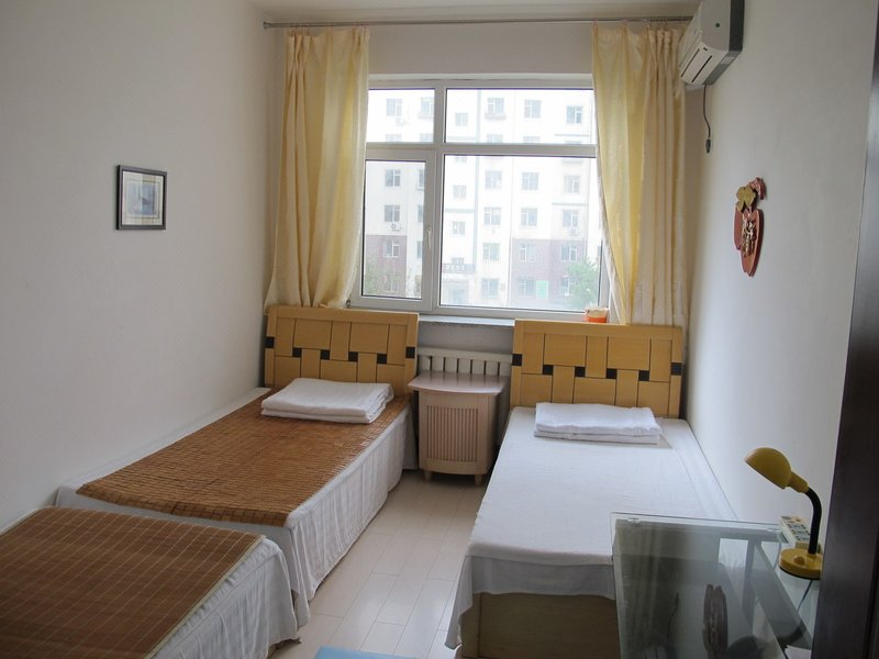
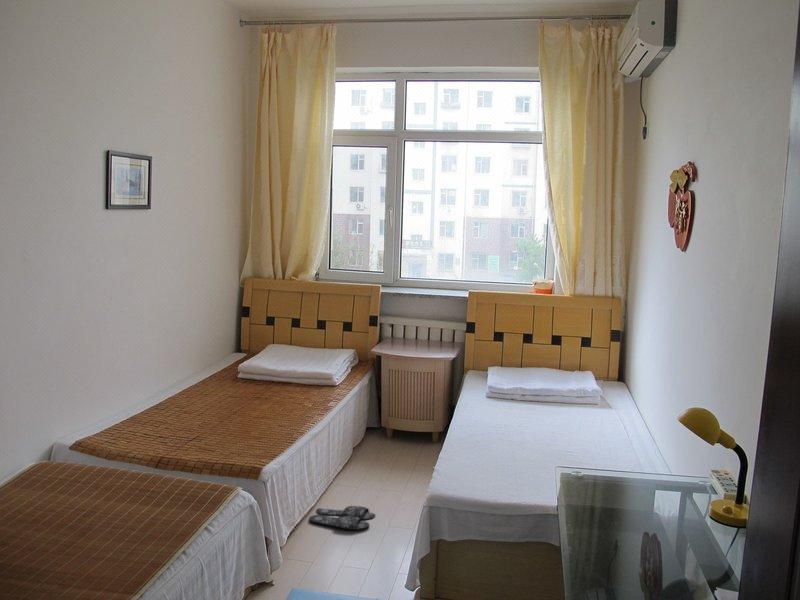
+ slippers [308,505,376,531]
